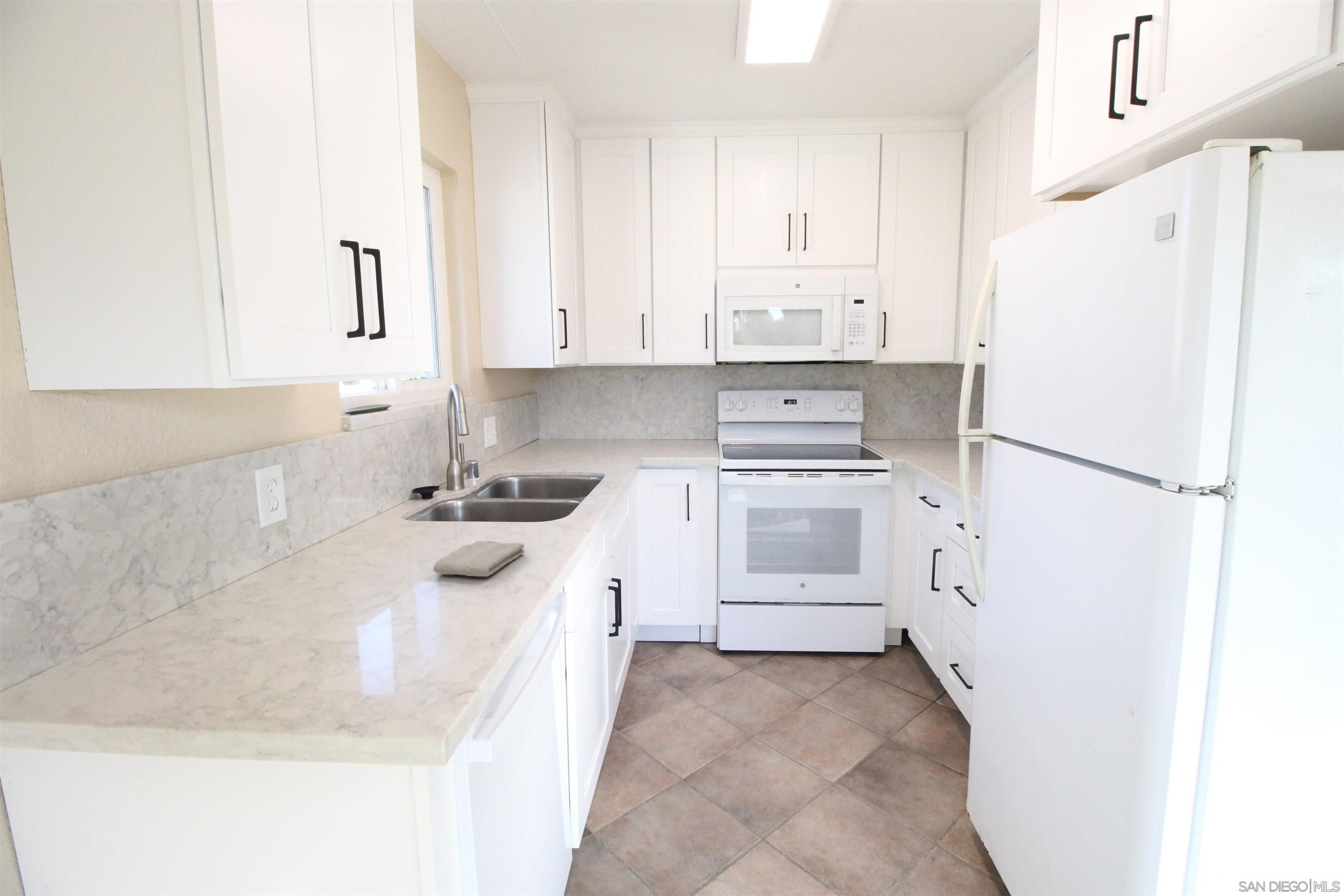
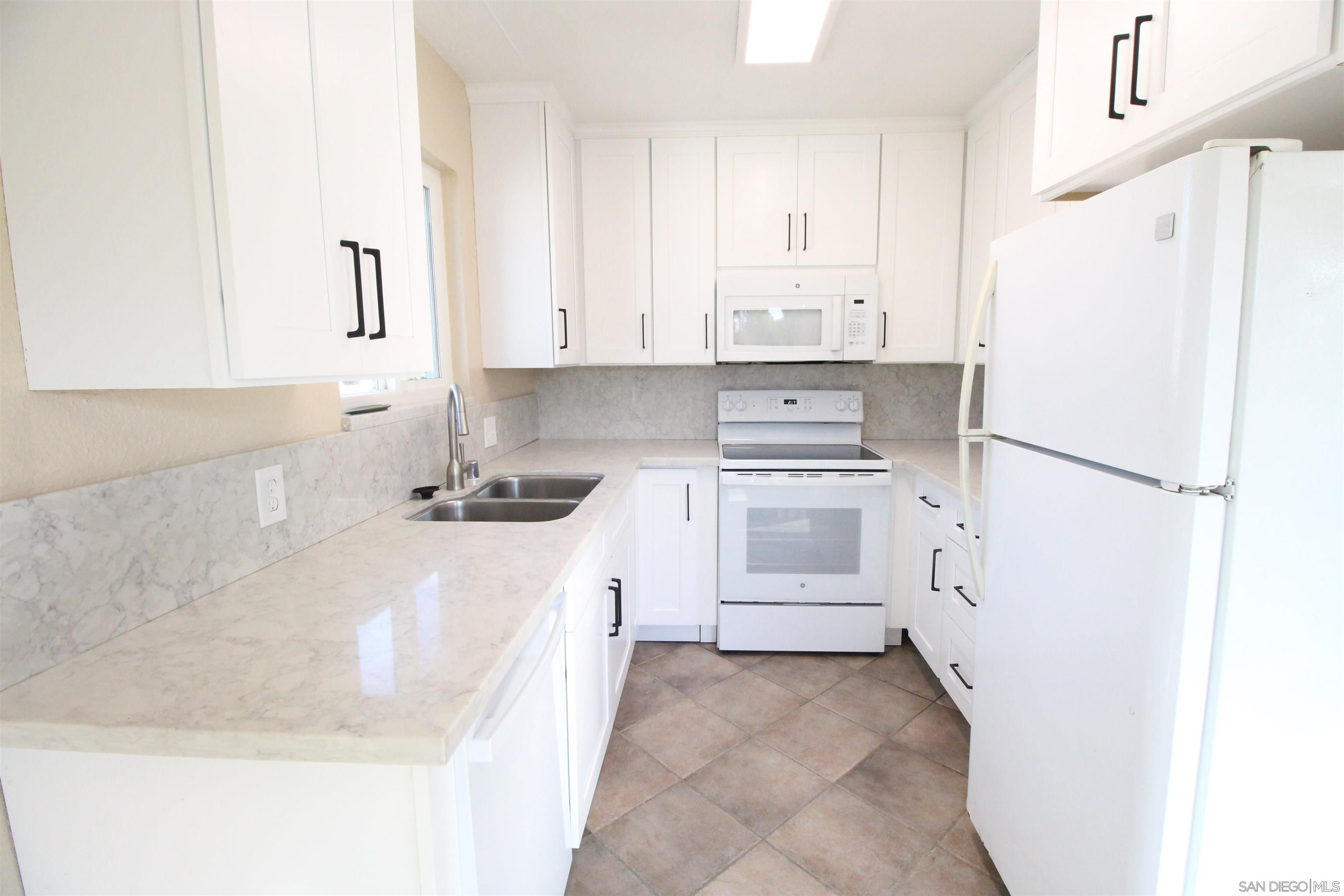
- washcloth [433,540,525,577]
